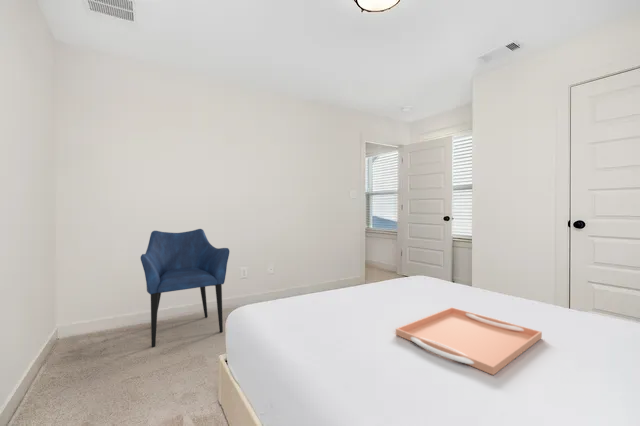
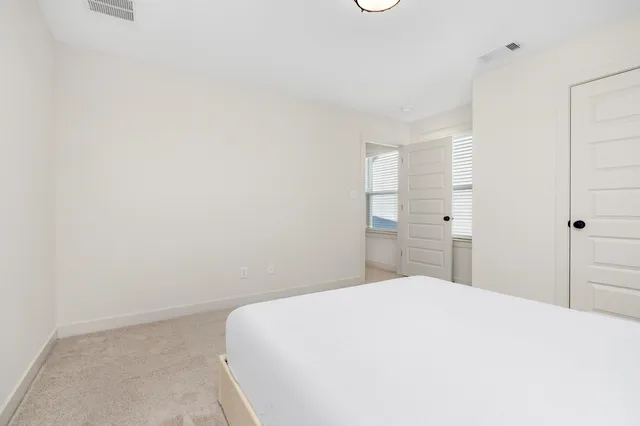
- armchair [140,228,231,348]
- serving tray [395,306,543,376]
